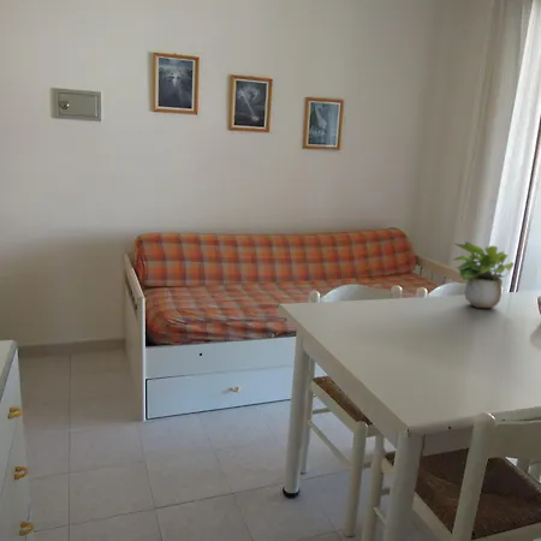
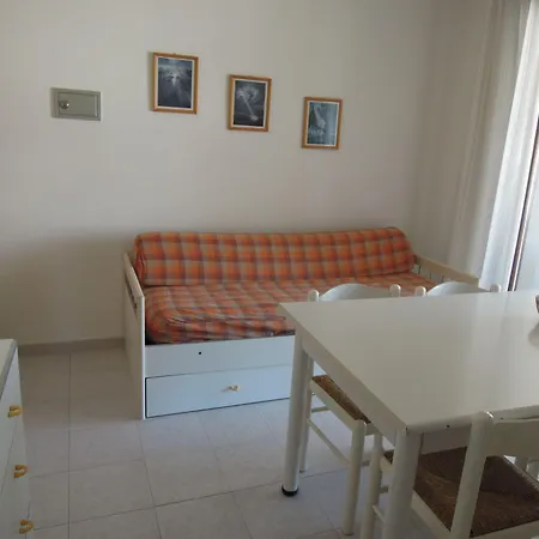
- potted plant [452,240,516,309]
